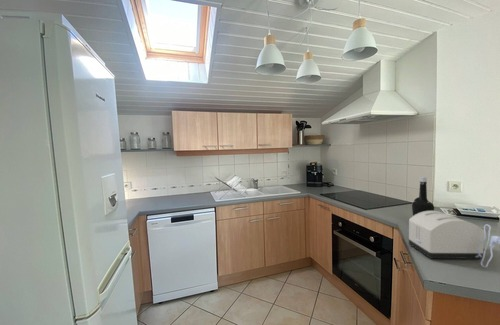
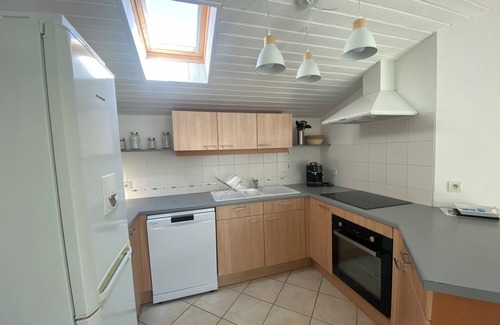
- bottle [411,176,435,217]
- toaster [408,210,500,268]
